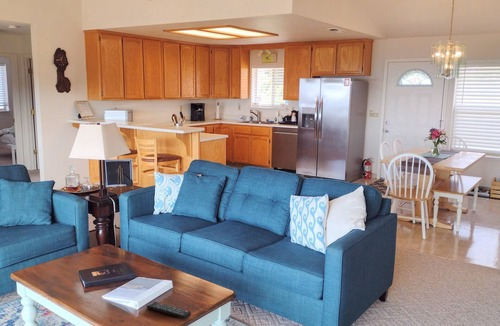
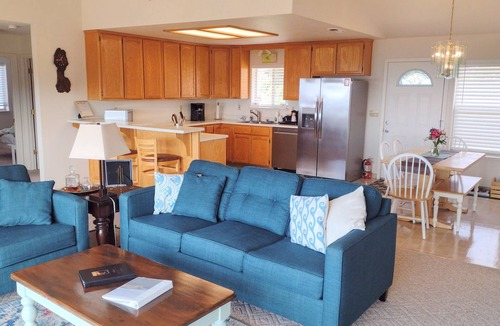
- remote control [145,300,192,320]
